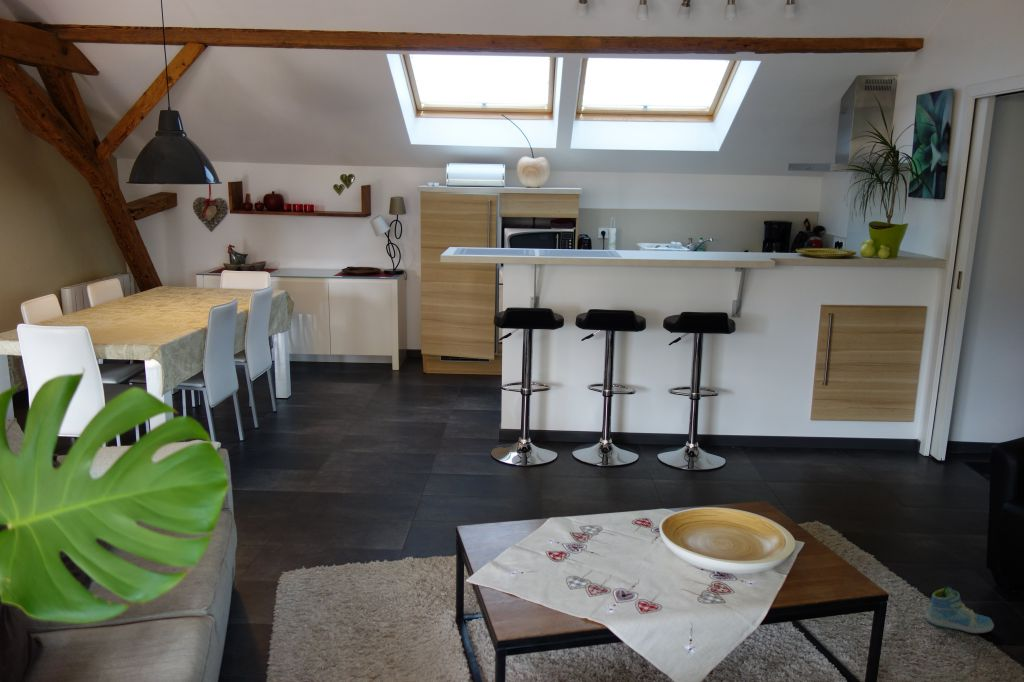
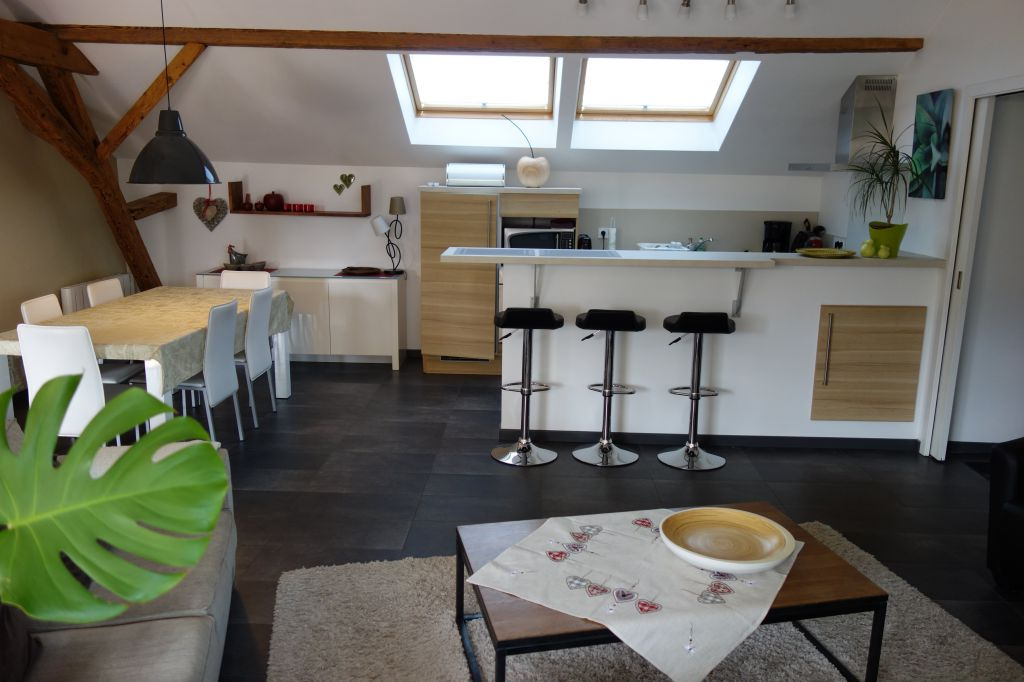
- sneaker [925,586,995,634]
